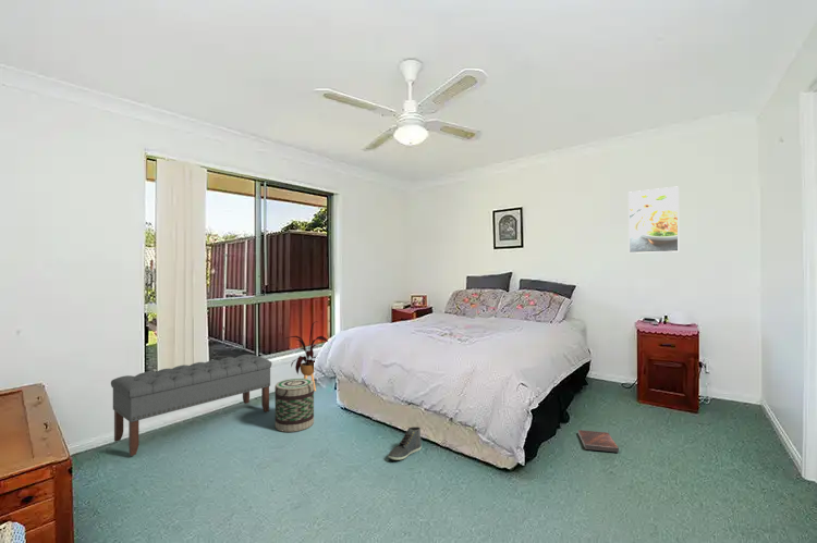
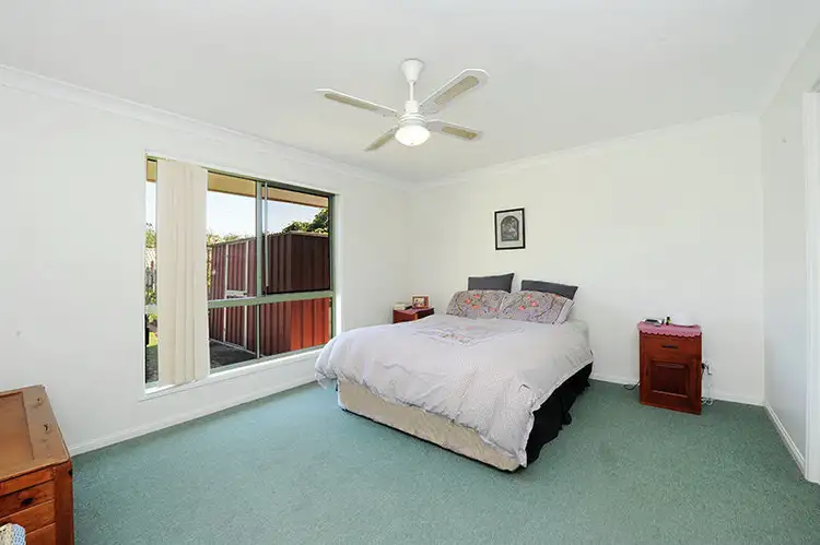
- house plant [284,320,329,392]
- bench [110,354,272,457]
- basket [275,378,315,433]
- book [577,429,620,454]
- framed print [627,185,680,255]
- sneaker [388,425,423,461]
